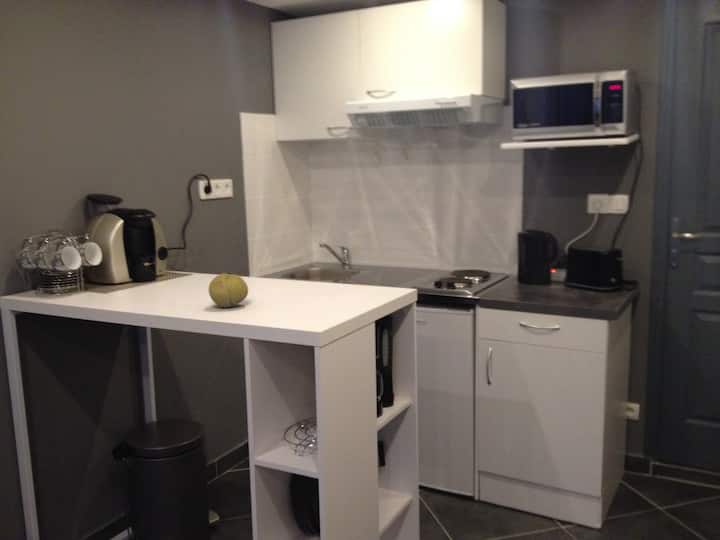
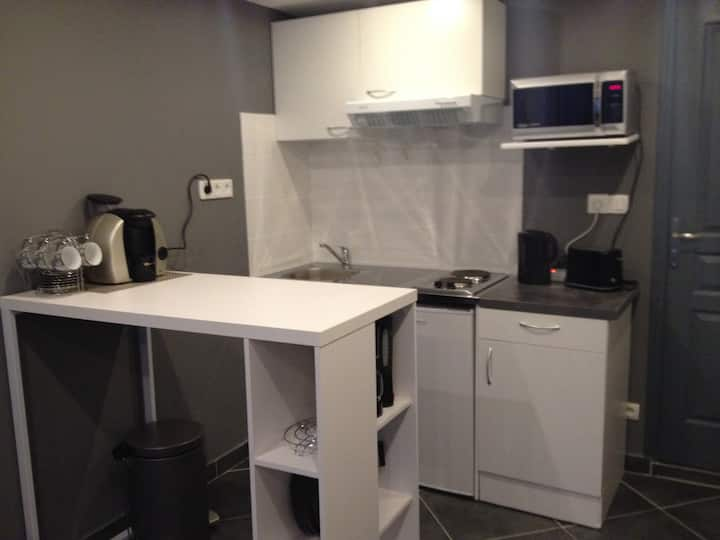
- fruit [208,272,249,308]
